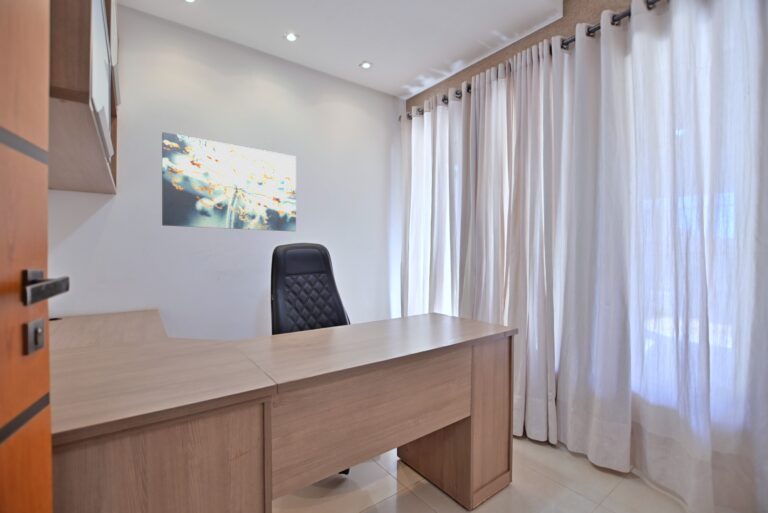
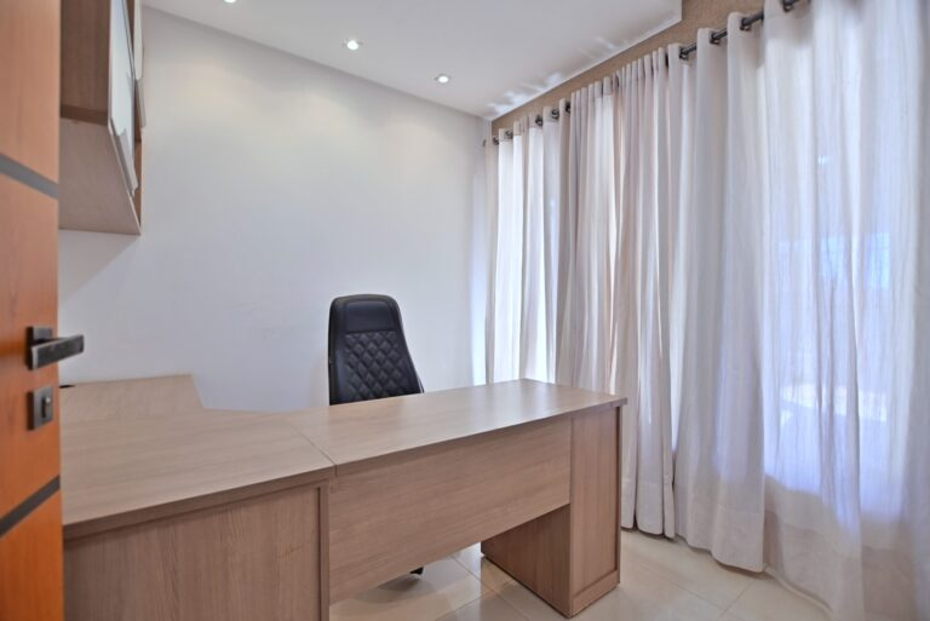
- wall art [161,131,297,232]
